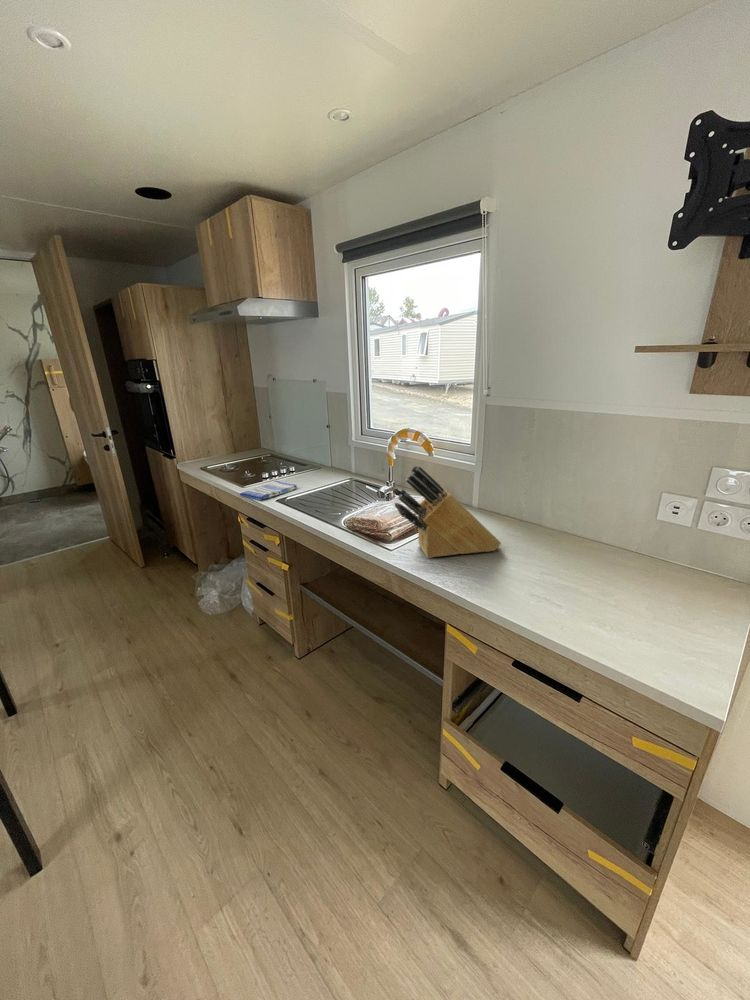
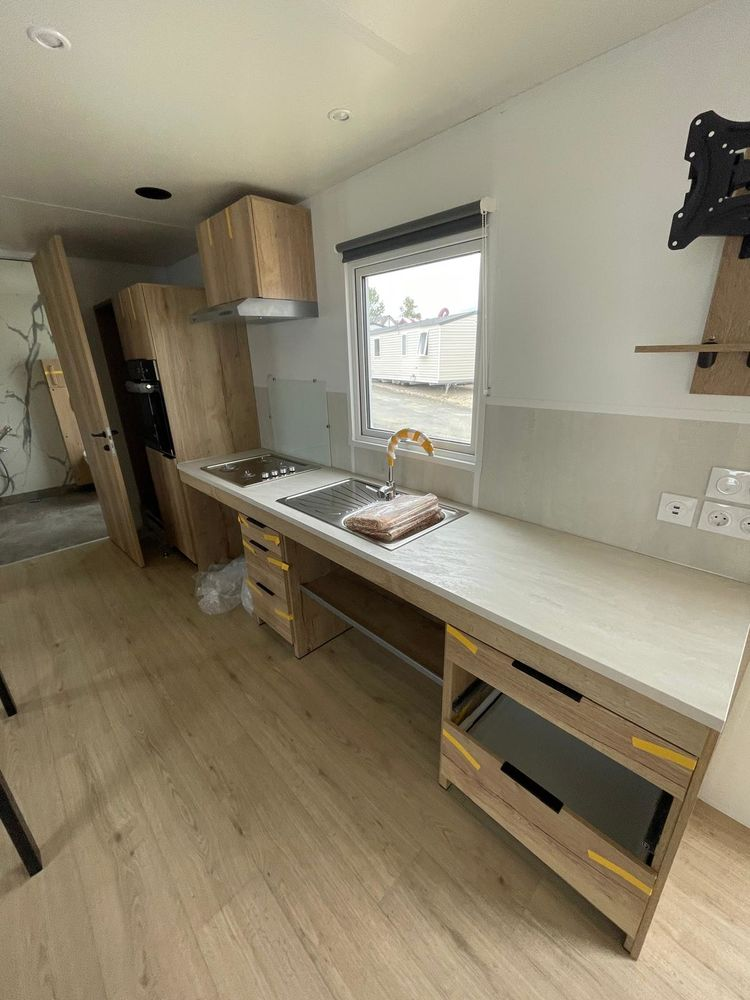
- knife block [392,465,502,559]
- dish towel [239,480,298,502]
